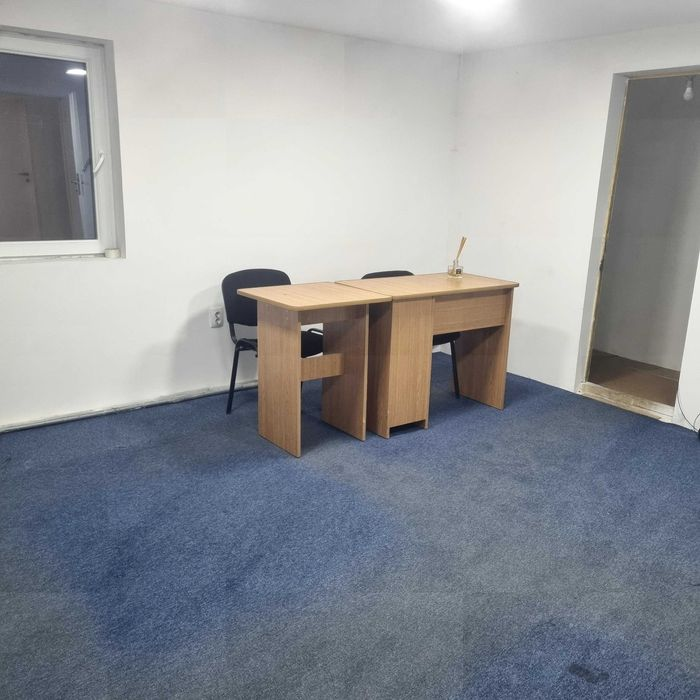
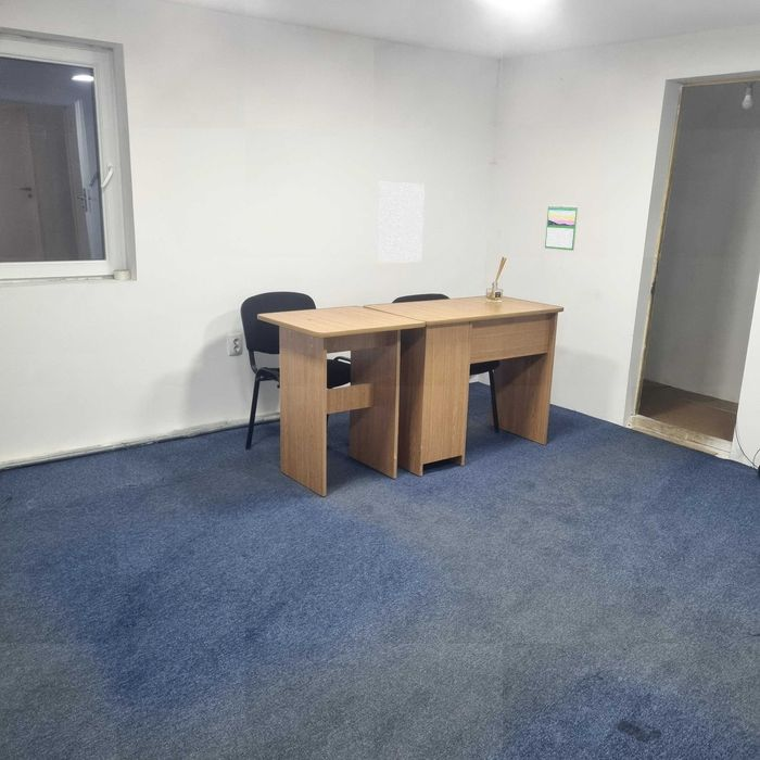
+ calendar [544,204,579,252]
+ wall art [377,181,426,264]
